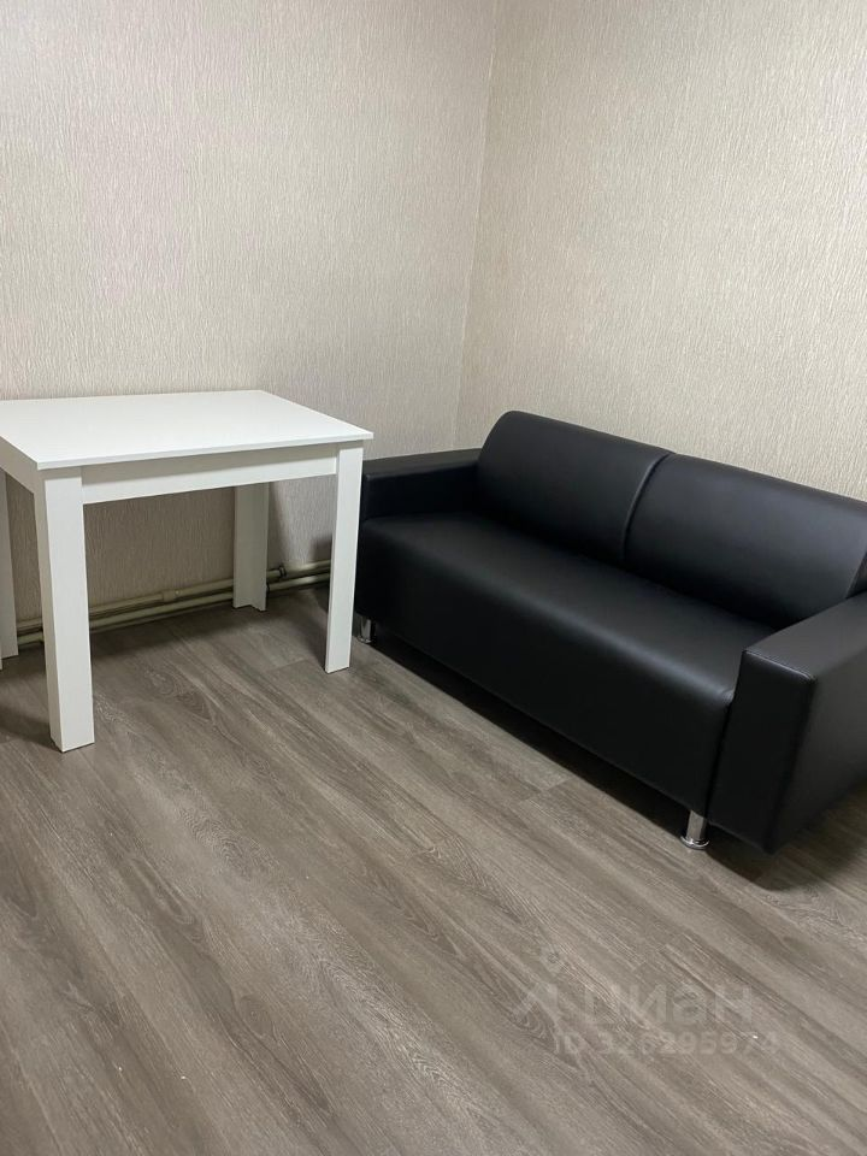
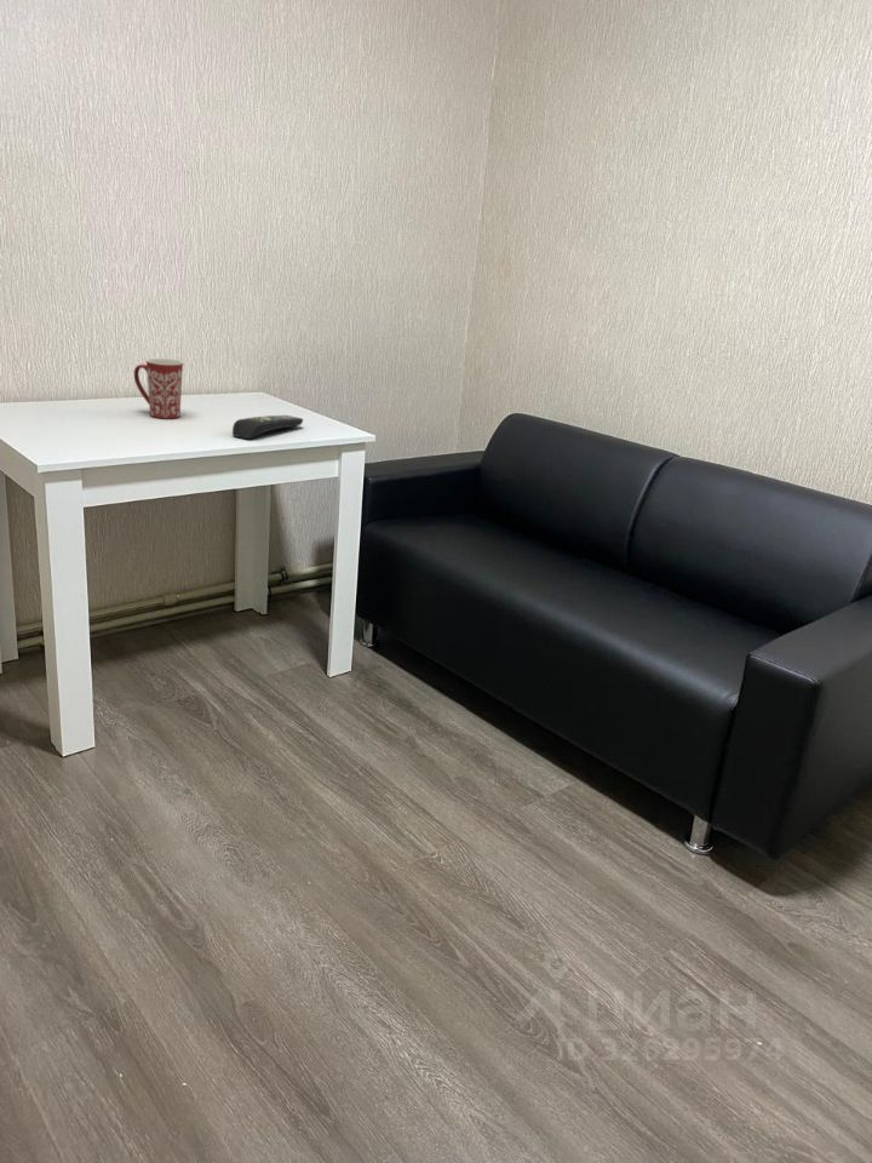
+ mug [133,356,185,419]
+ remote control [231,414,304,440]
